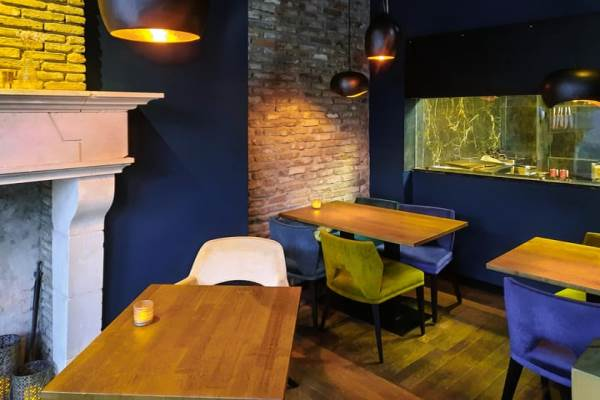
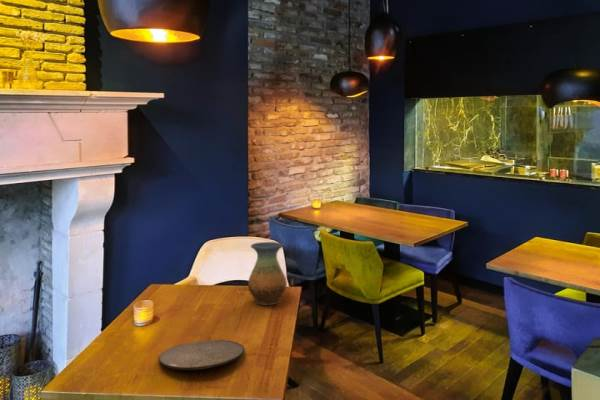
+ plate [158,339,245,371]
+ vase [247,241,288,306]
